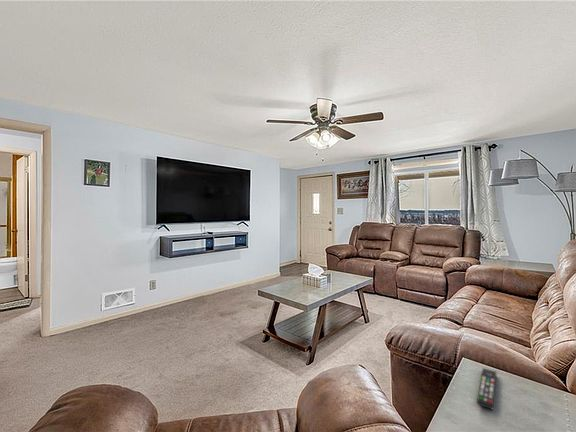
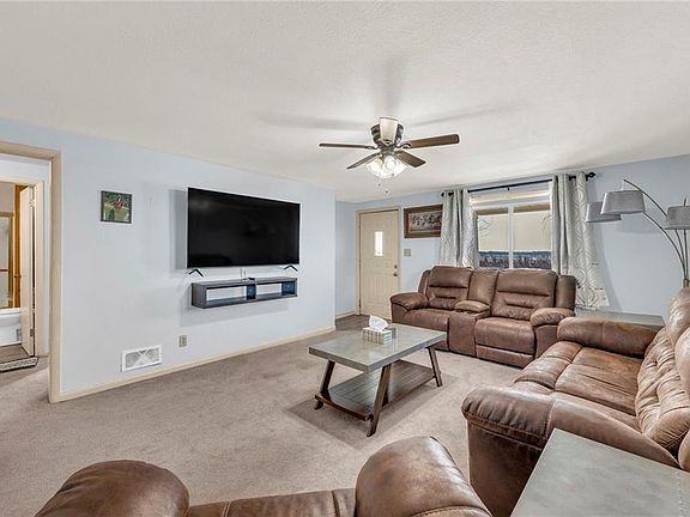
- remote control [476,367,497,411]
